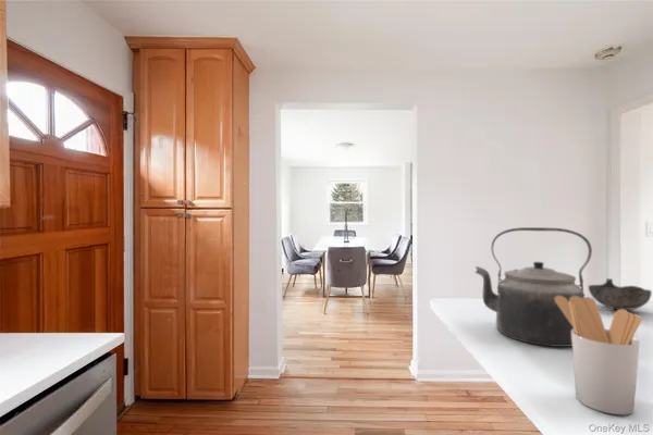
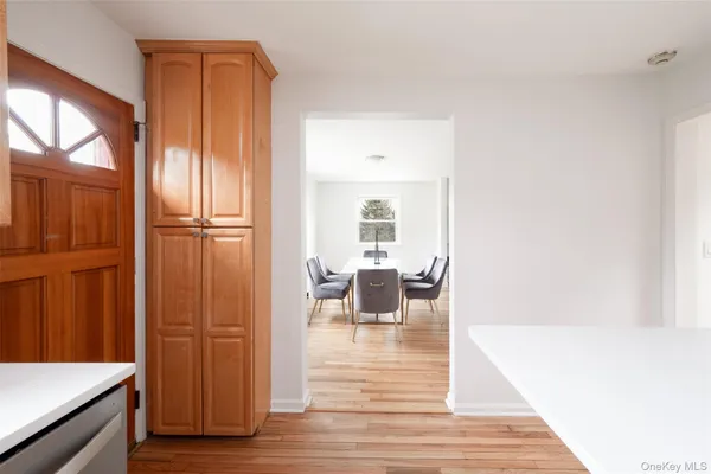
- kettle [475,226,593,348]
- bowl [588,277,653,311]
- utensil holder [555,296,642,415]
